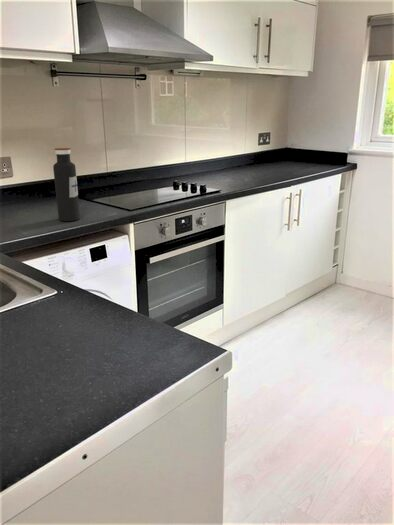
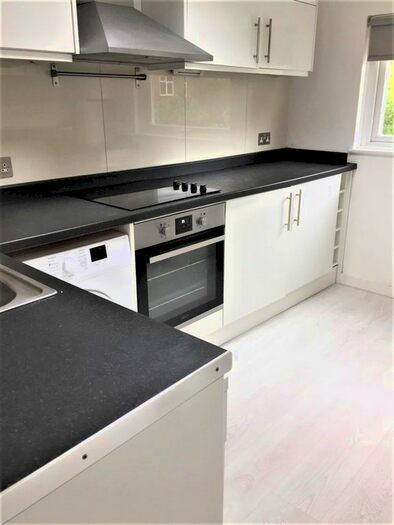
- water bottle [52,147,81,222]
